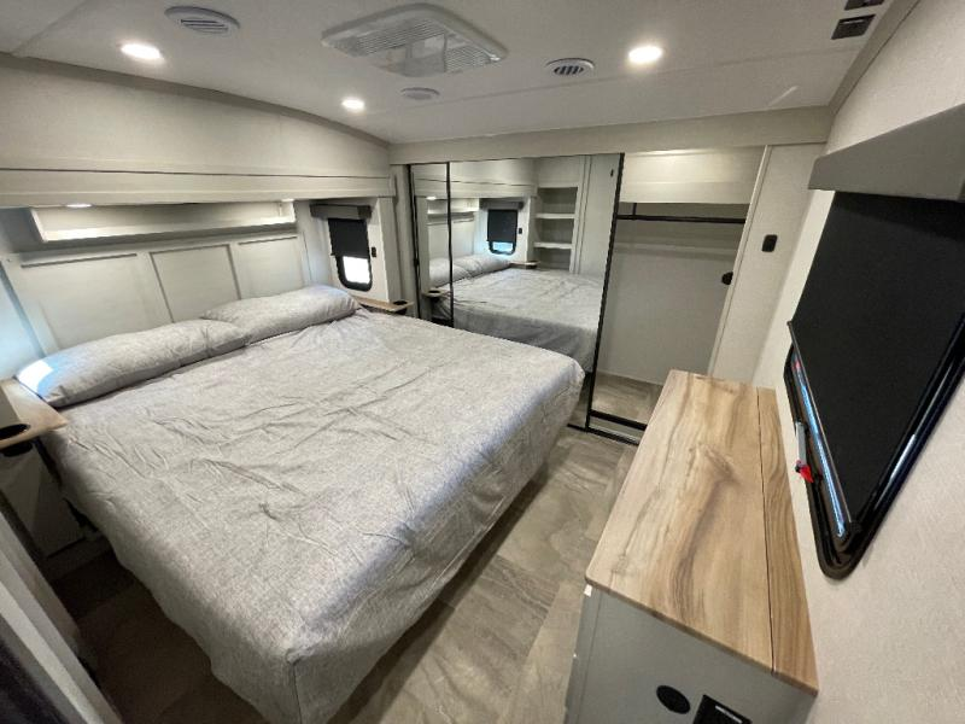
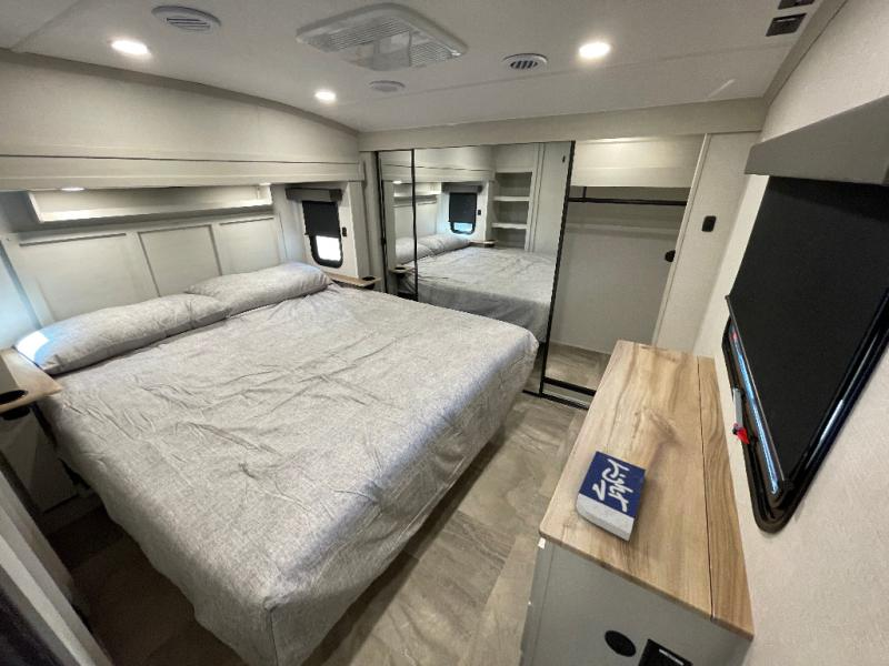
+ book [576,450,647,542]
